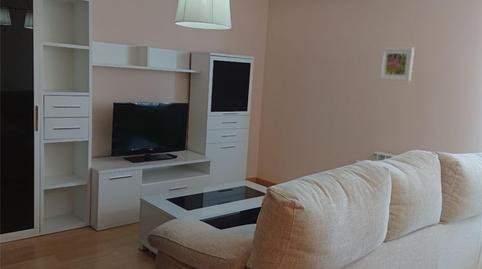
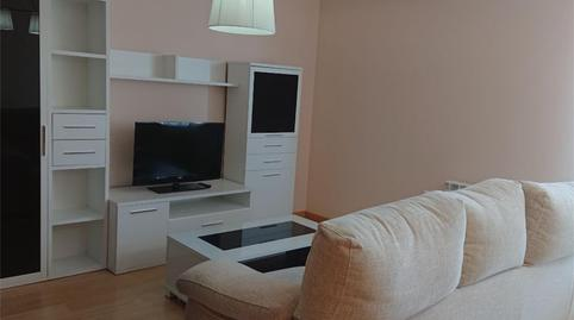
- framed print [378,46,415,82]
